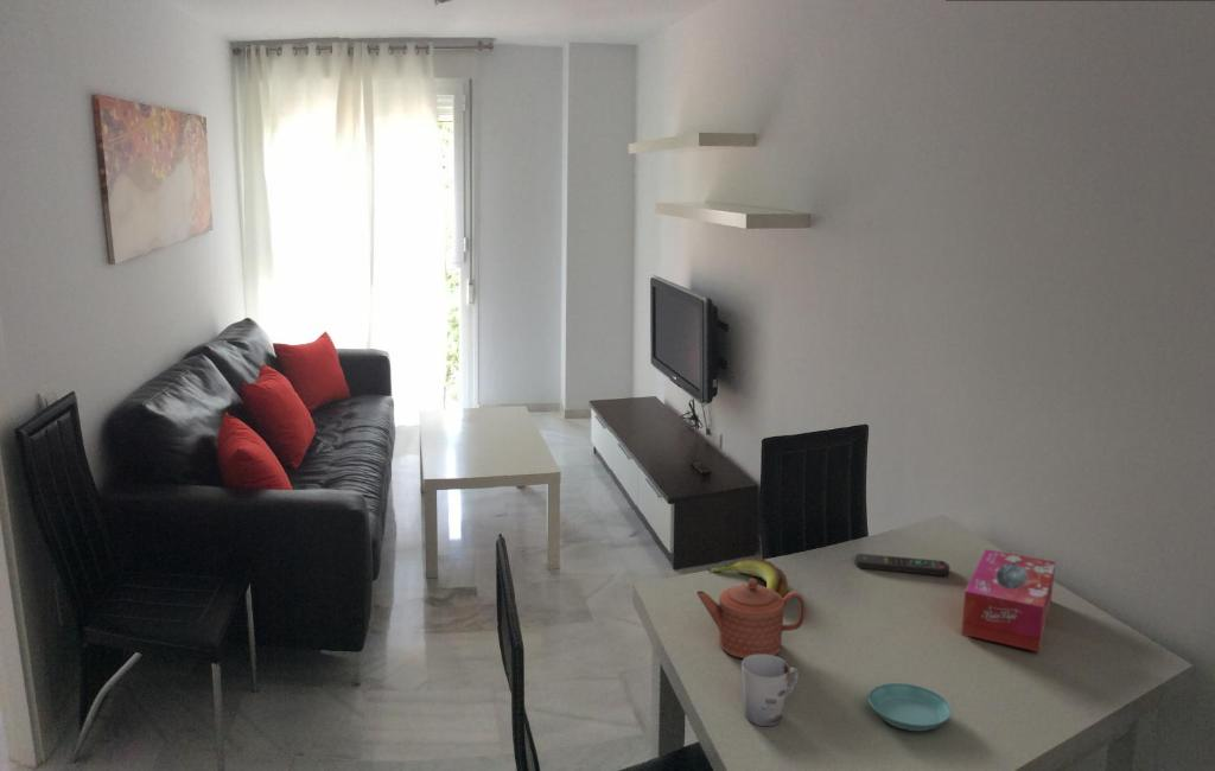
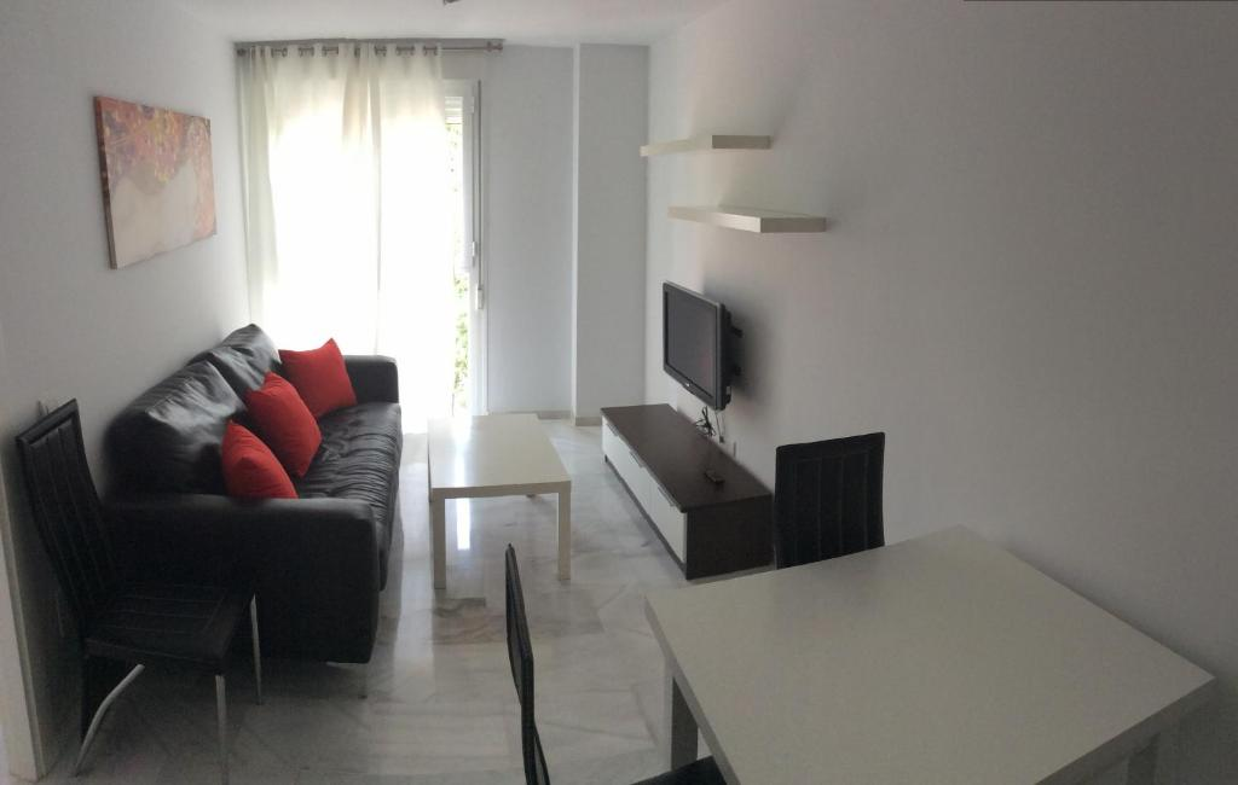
- cup [740,655,800,727]
- banana [706,557,789,598]
- remote control [853,553,950,576]
- teapot [695,578,807,660]
- saucer [867,682,953,732]
- tissue box [960,548,1056,652]
